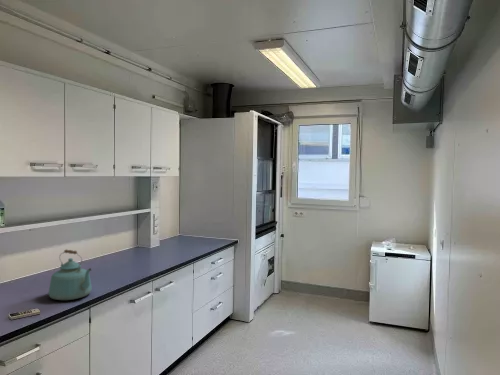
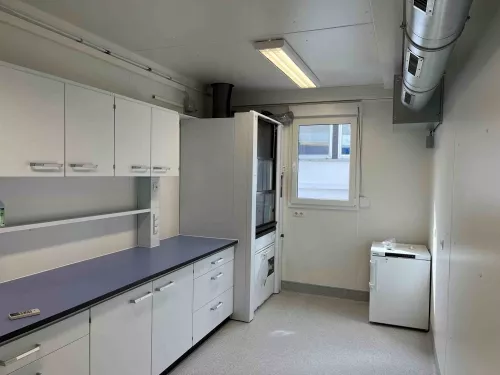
- kettle [47,248,93,301]
